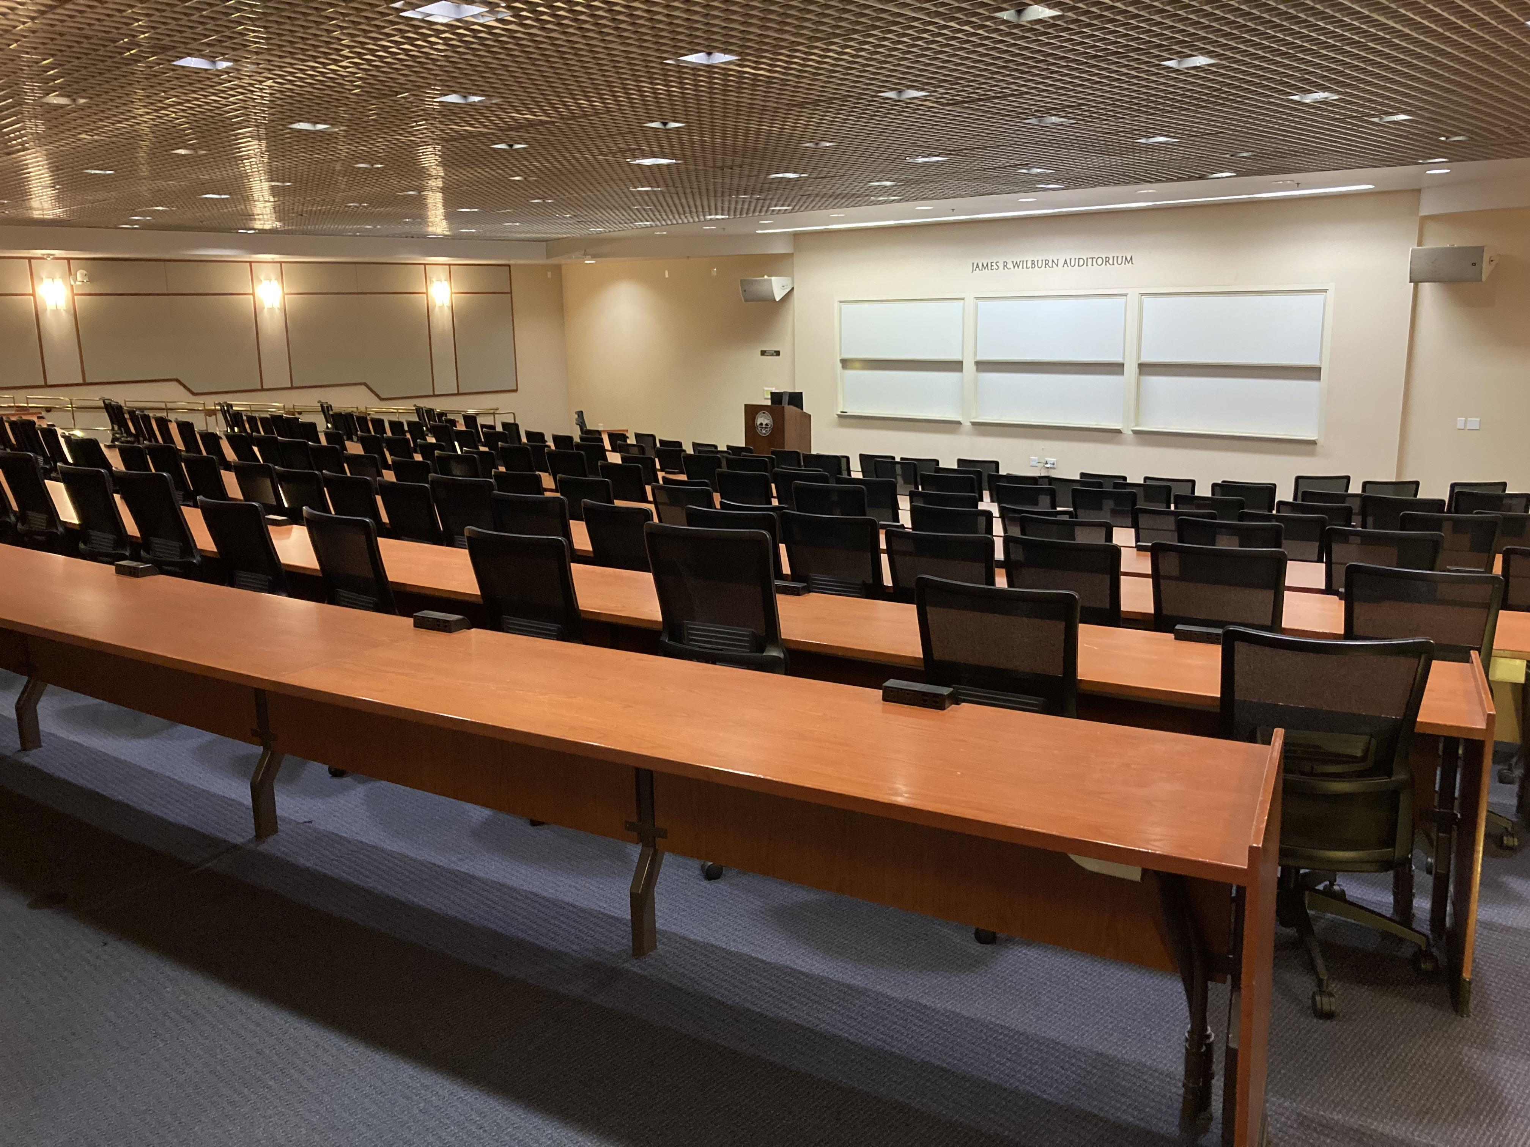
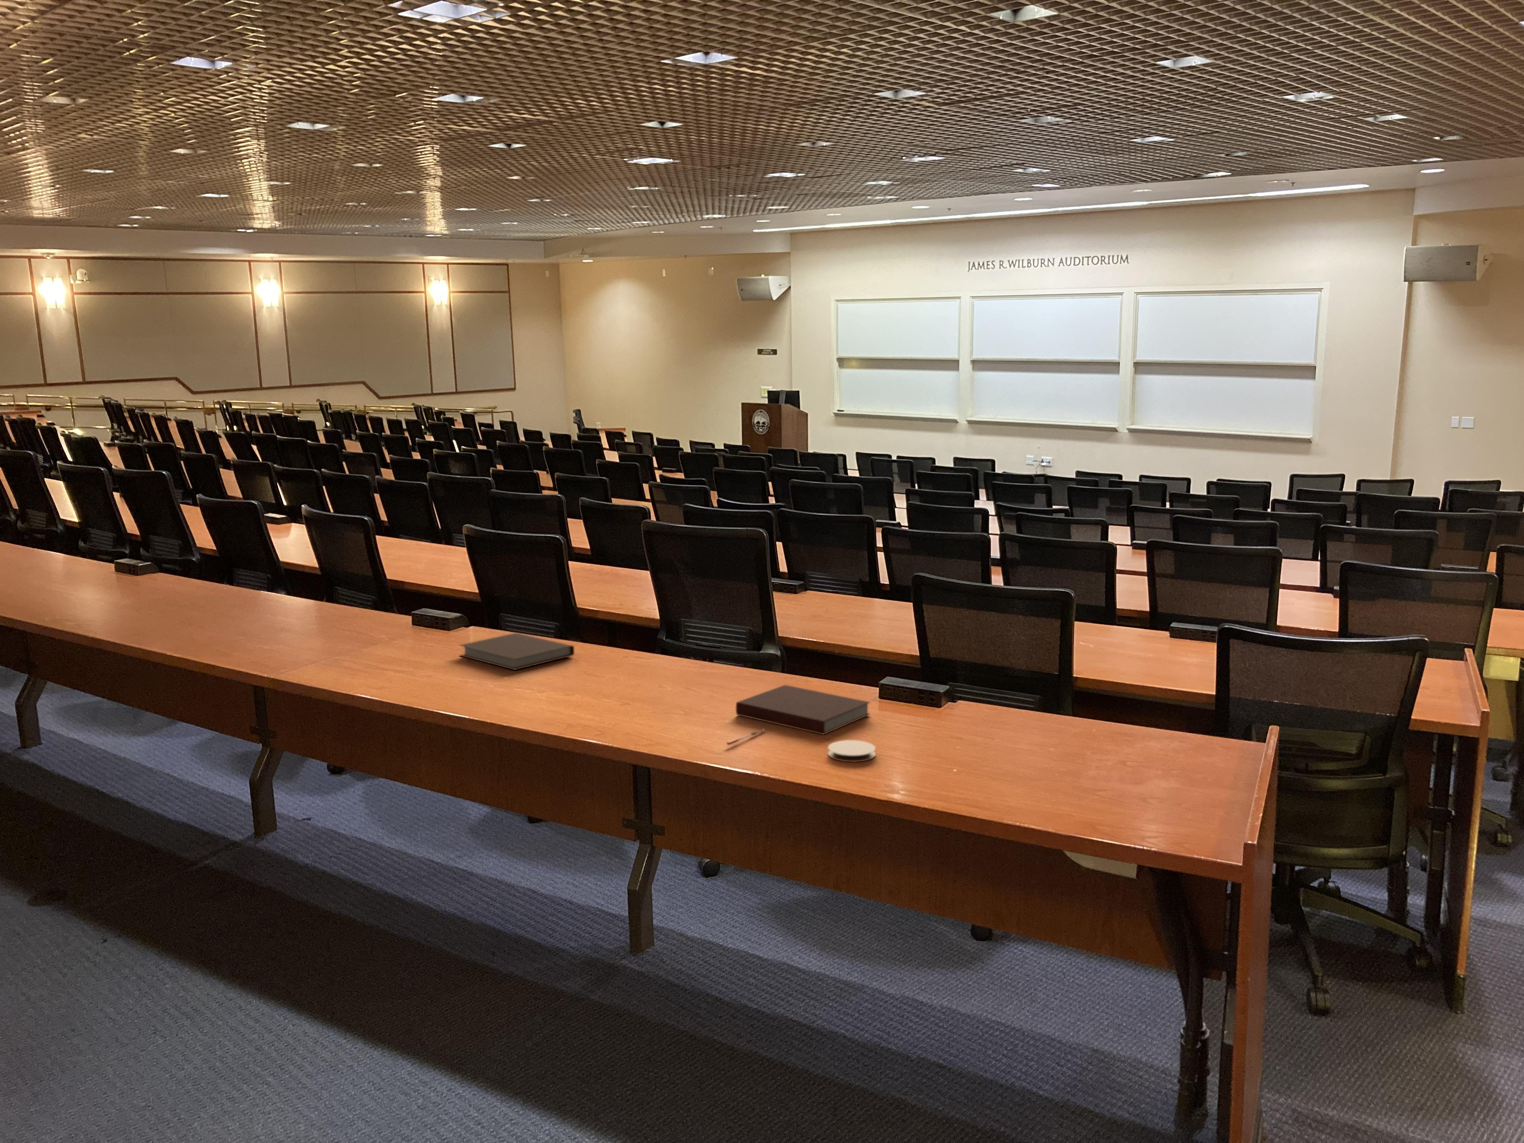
+ coaster [827,740,876,762]
+ notebook [736,684,871,735]
+ pen [726,729,767,746]
+ notebook [458,633,575,670]
